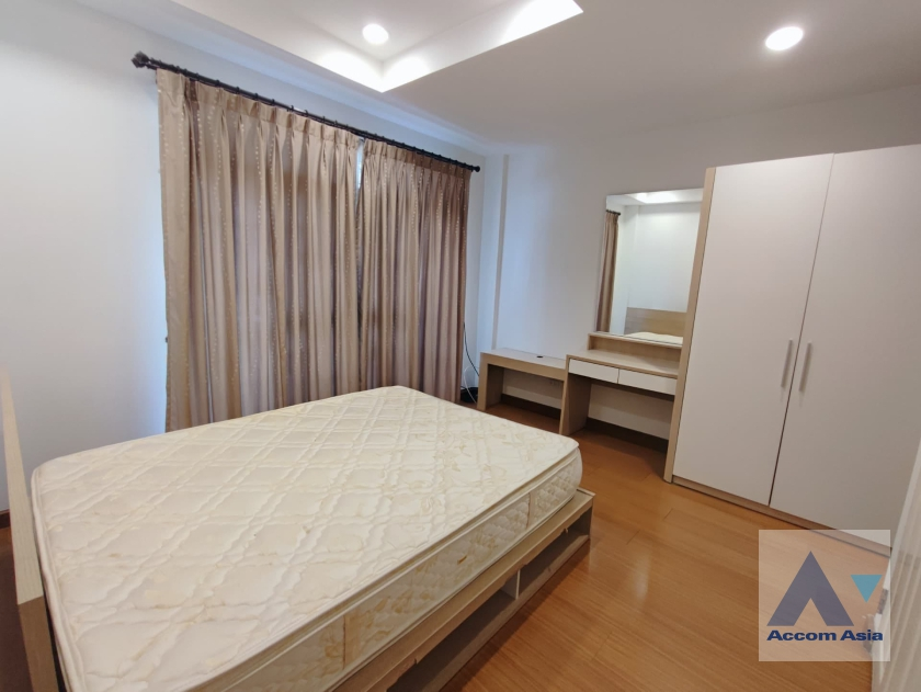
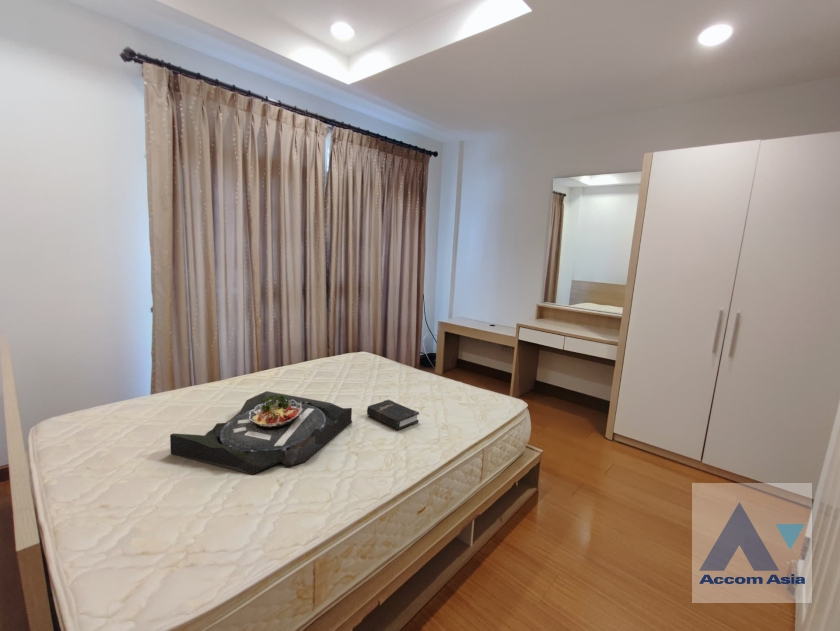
+ serving tray [169,390,353,475]
+ hardback book [366,399,420,431]
